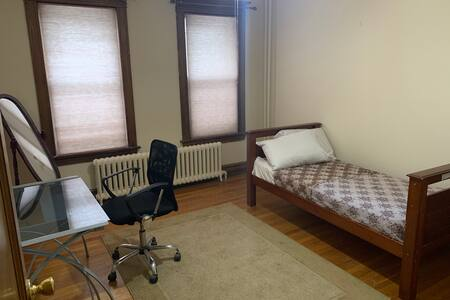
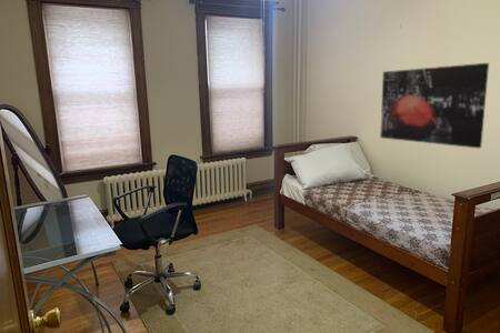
+ wall art [379,62,490,150]
